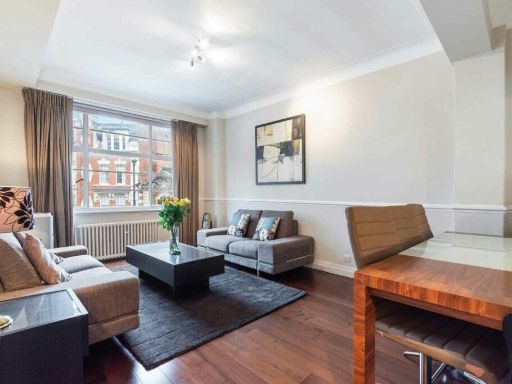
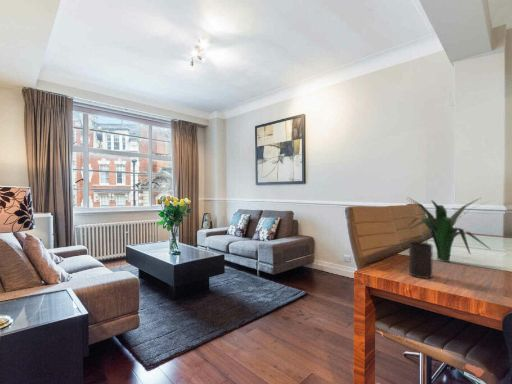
+ cup [408,241,433,279]
+ plant [404,196,496,263]
